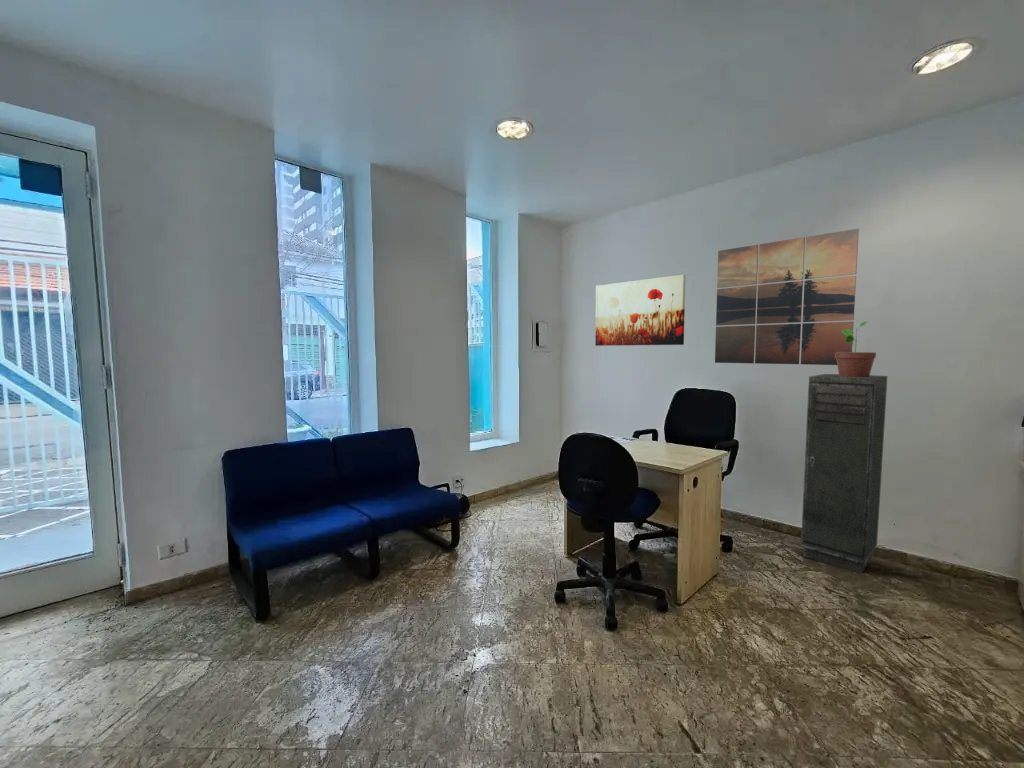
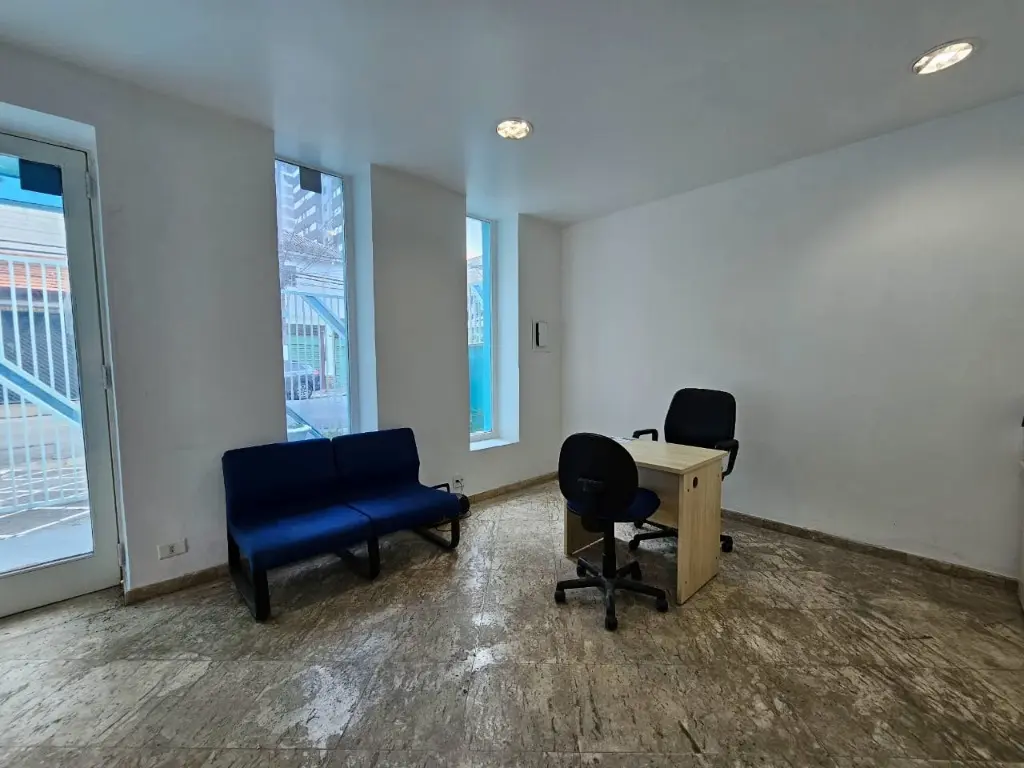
- storage cabinet [800,373,888,574]
- potted plant [835,321,877,377]
- wall art [714,228,860,366]
- wall art [594,274,686,347]
